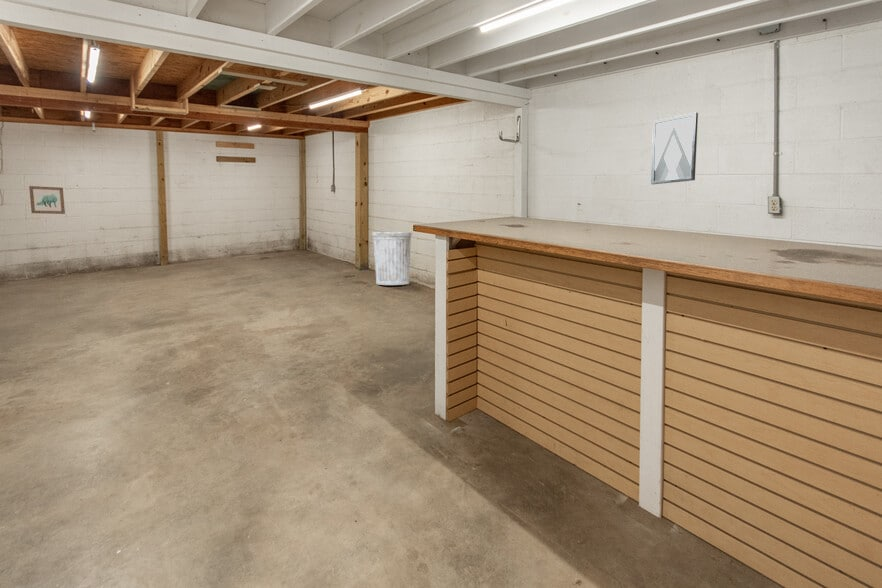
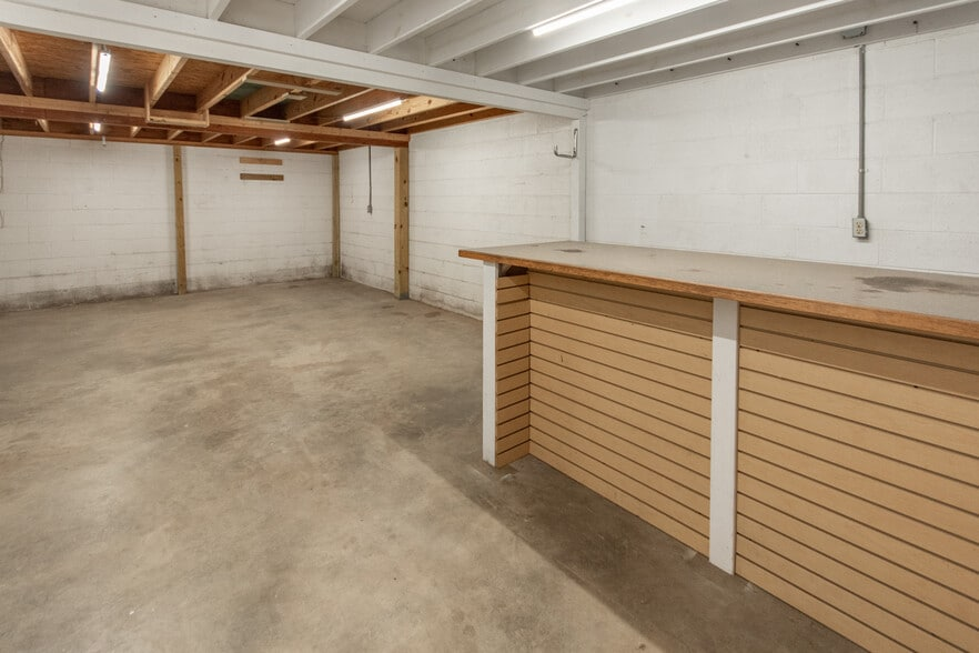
- trash can [371,231,413,286]
- wall art [28,185,66,215]
- wall art [650,112,699,185]
